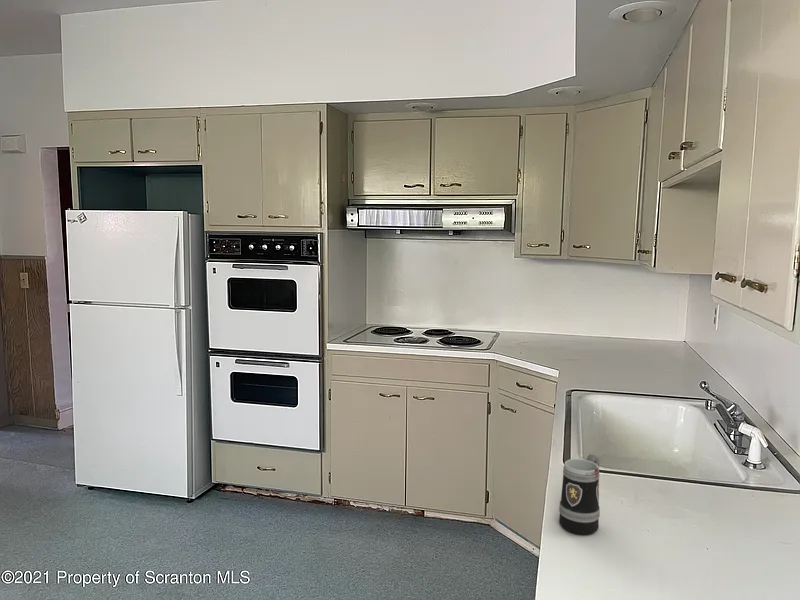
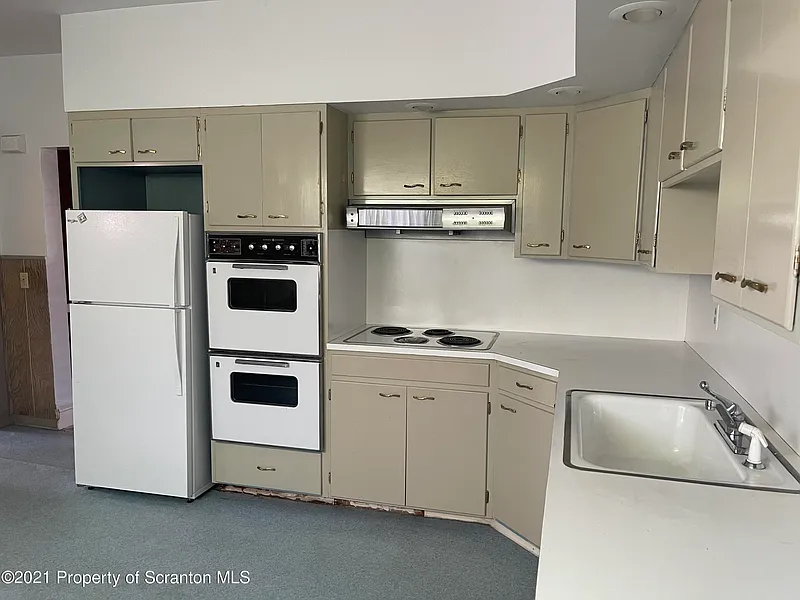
- mug [558,454,601,536]
